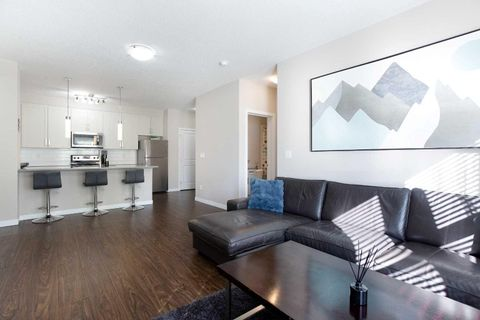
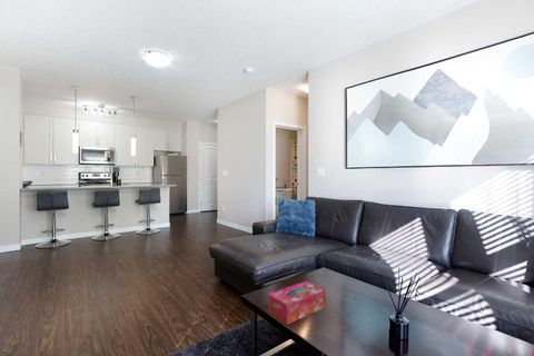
+ tissue box [267,280,327,326]
